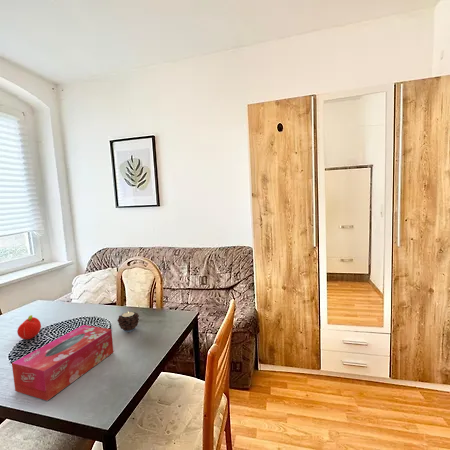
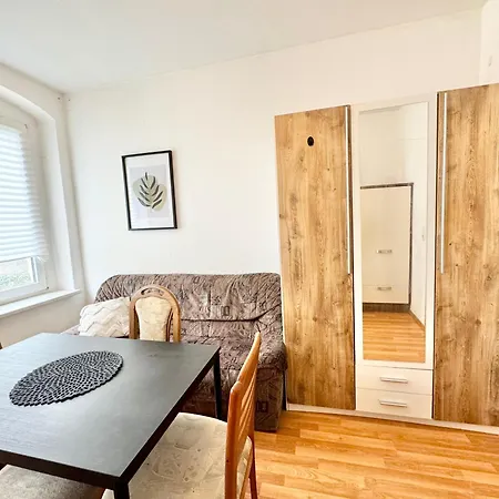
- candle [117,311,140,333]
- fruit [16,314,42,340]
- tissue box [11,324,114,402]
